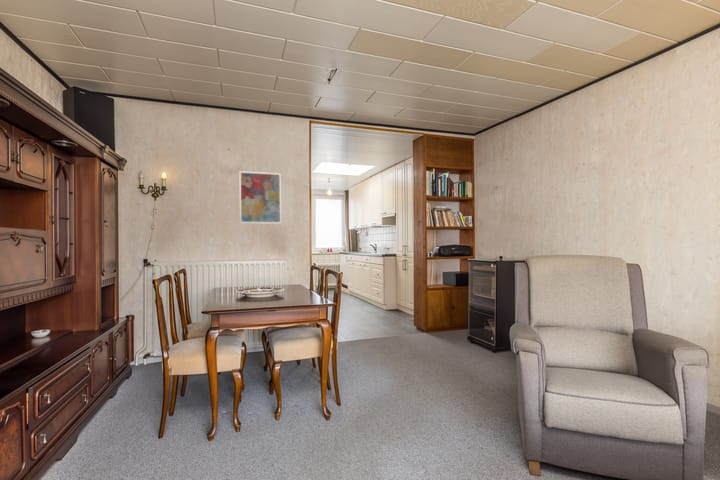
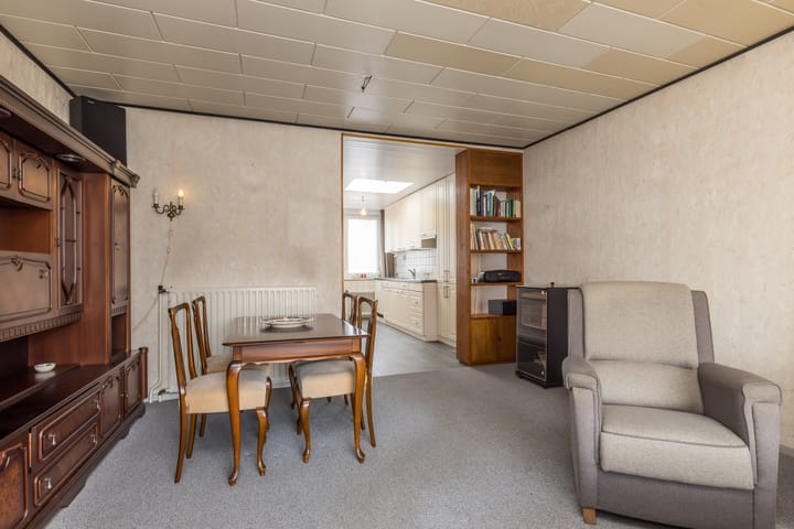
- wall art [239,170,282,224]
